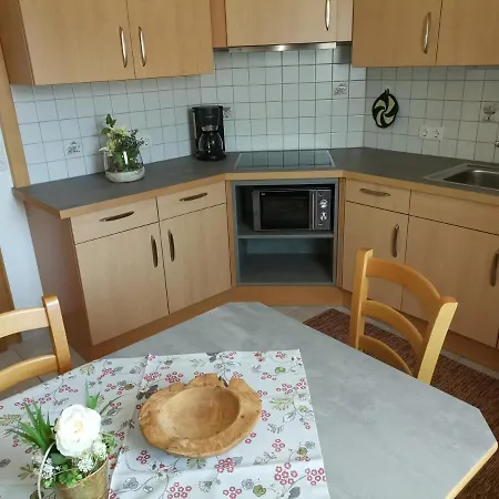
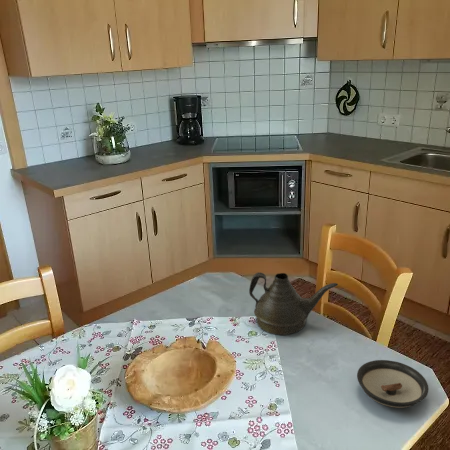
+ saucer [356,359,430,409]
+ teapot [248,271,339,336]
